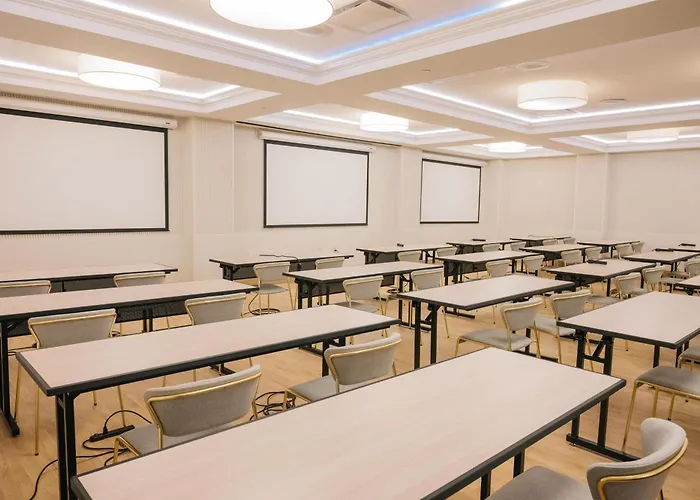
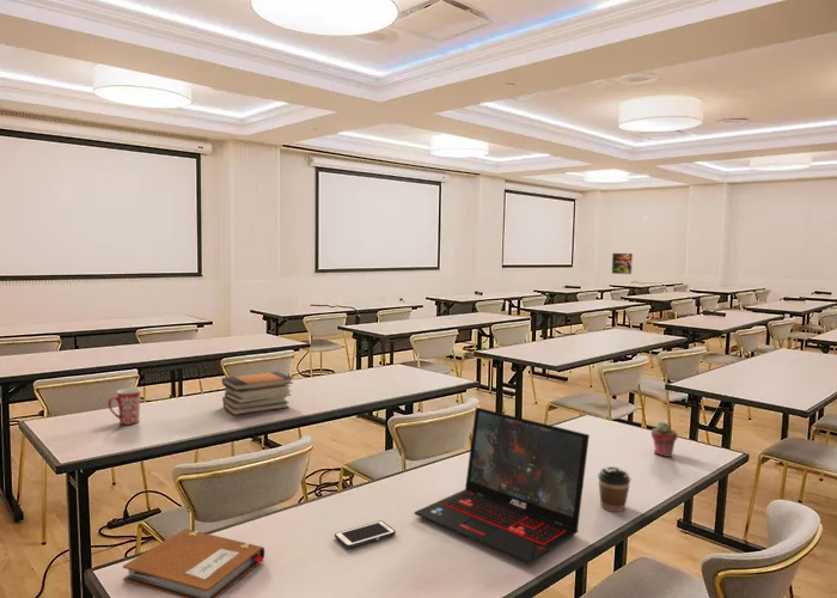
+ notebook [122,527,265,598]
+ laptop [413,407,591,566]
+ mug [106,388,142,426]
+ potted succulent [650,421,678,458]
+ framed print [611,252,634,275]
+ cell phone [334,520,397,549]
+ coffee cup [597,465,631,513]
+ book stack [221,371,294,416]
